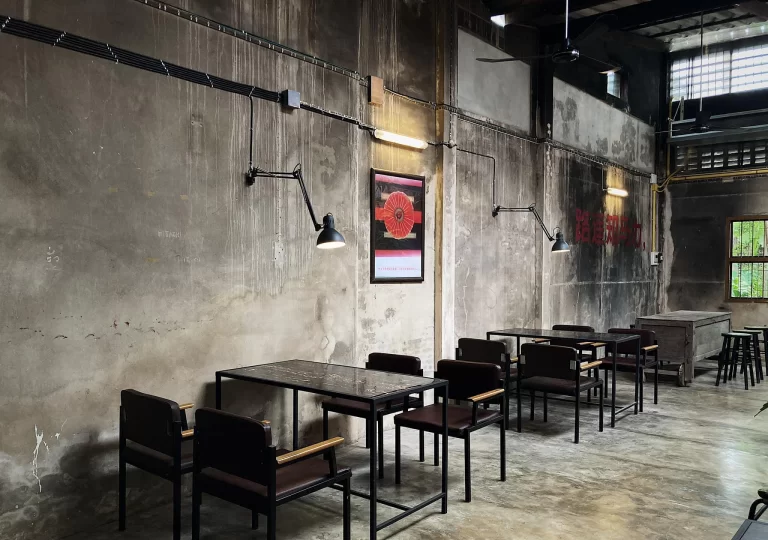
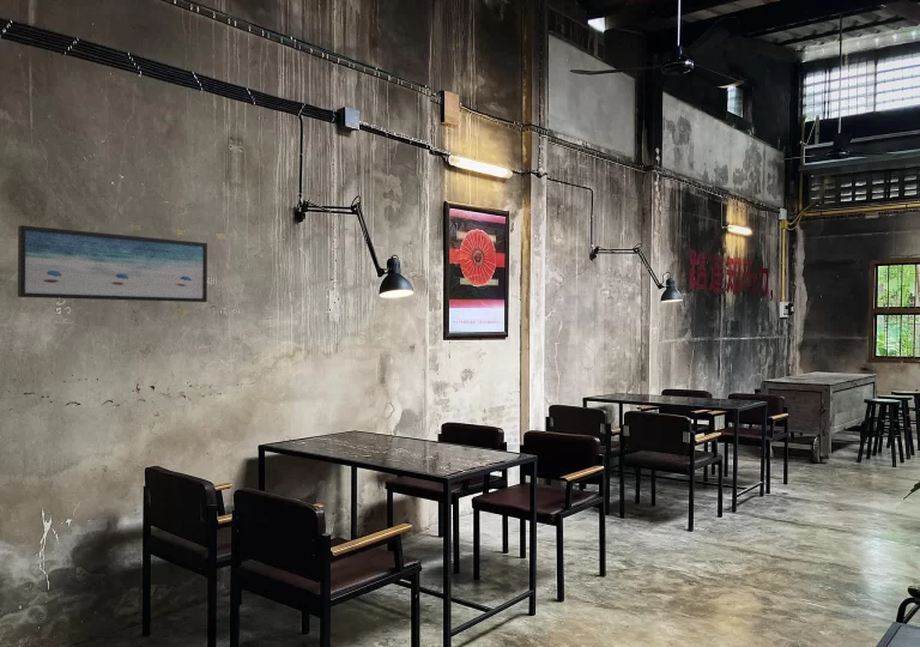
+ wall art [17,224,208,303]
